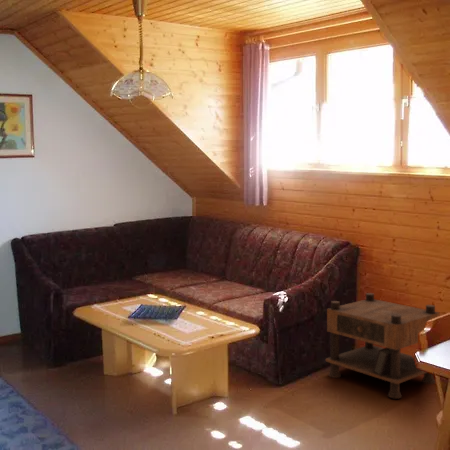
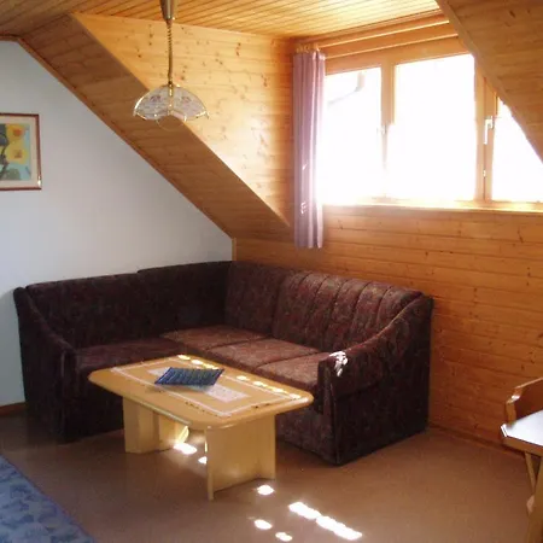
- nightstand [325,292,441,399]
